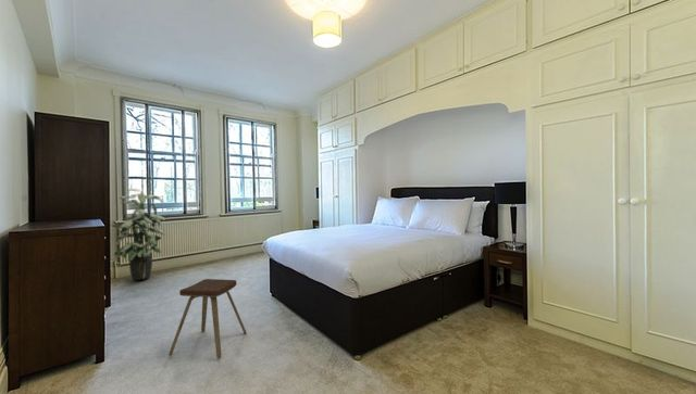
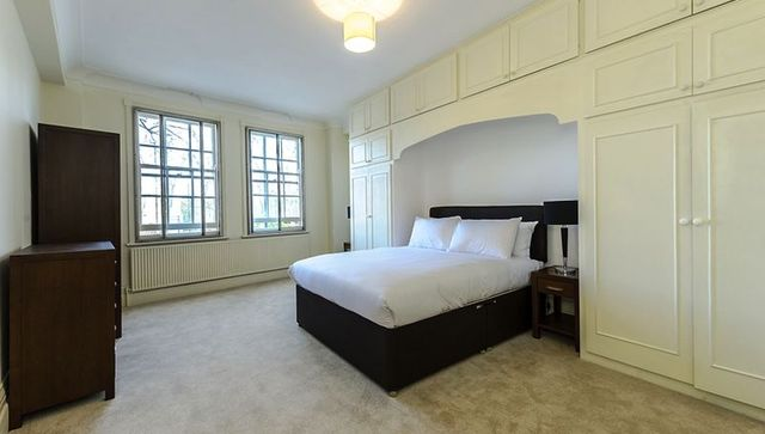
- indoor plant [110,188,166,281]
- music stool [167,278,247,360]
